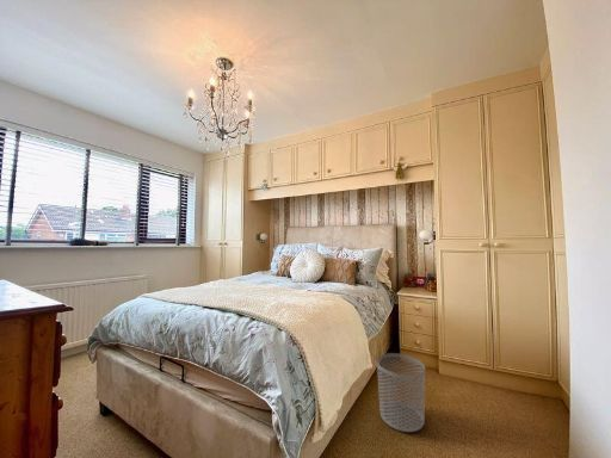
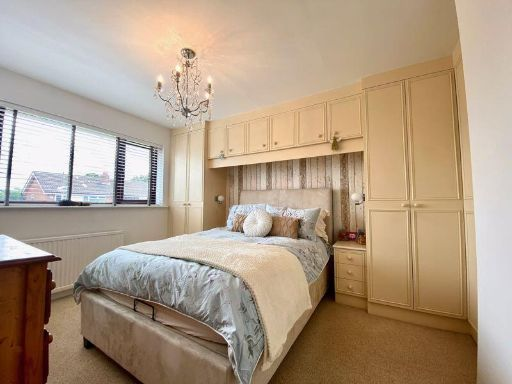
- waste bin [376,352,426,433]
